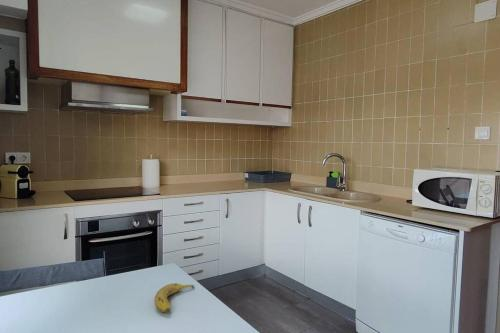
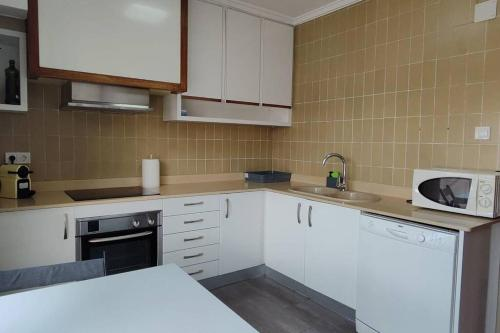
- fruit [153,282,195,313]
